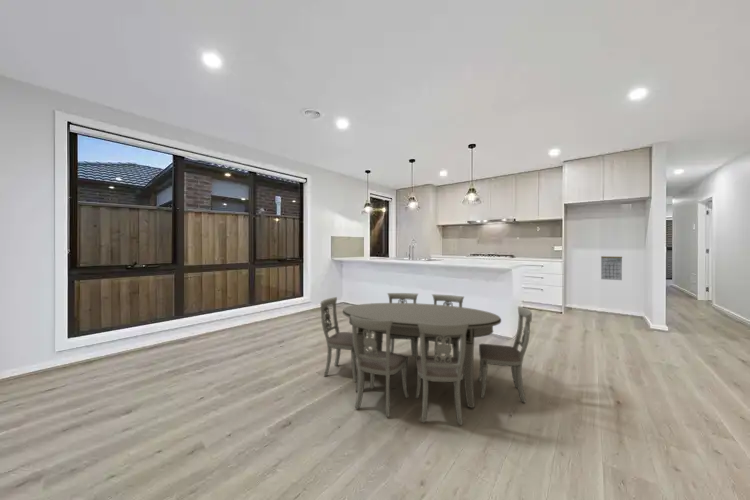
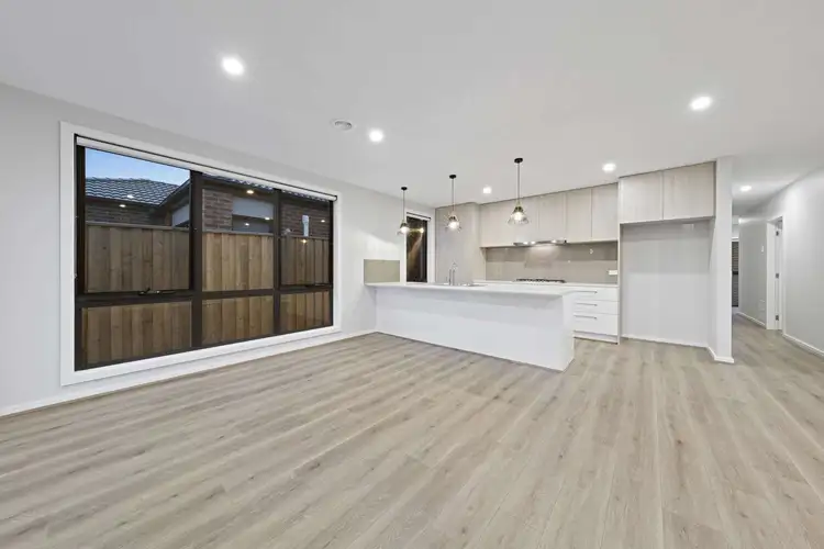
- dining table [320,292,533,426]
- calendar [600,255,623,281]
